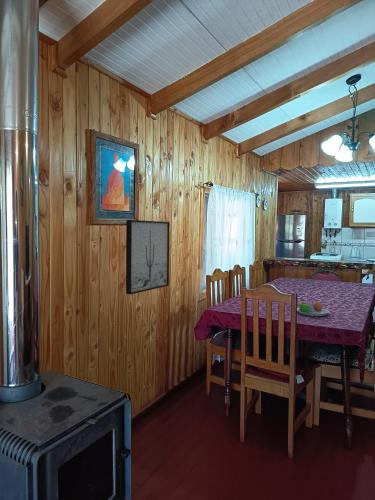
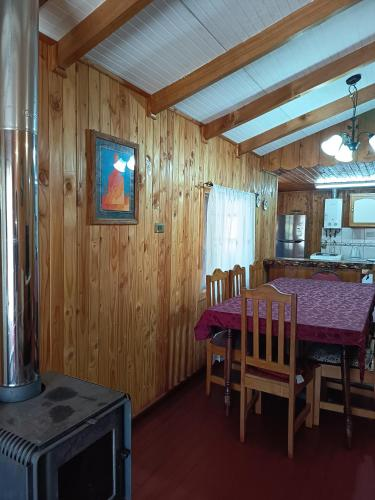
- fruit bowl [296,299,330,317]
- wall art [125,219,171,295]
